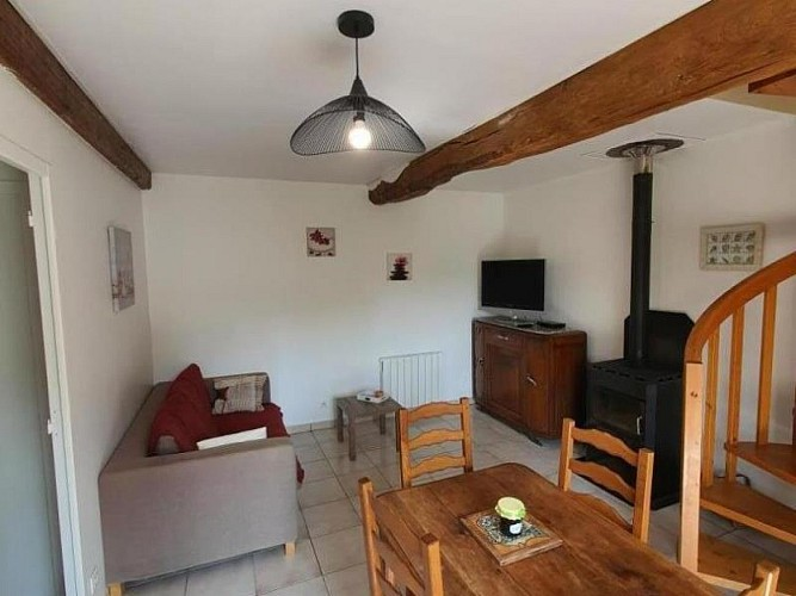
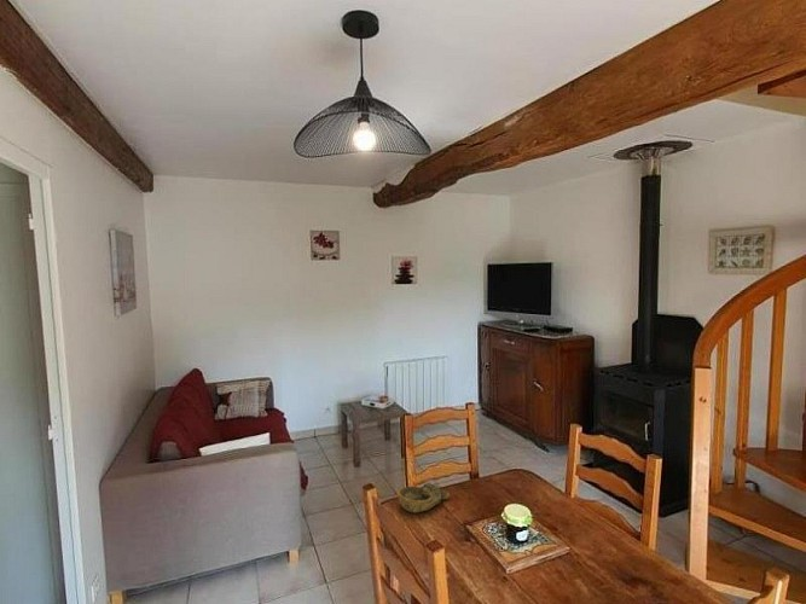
+ decorative bowl [395,482,451,515]
